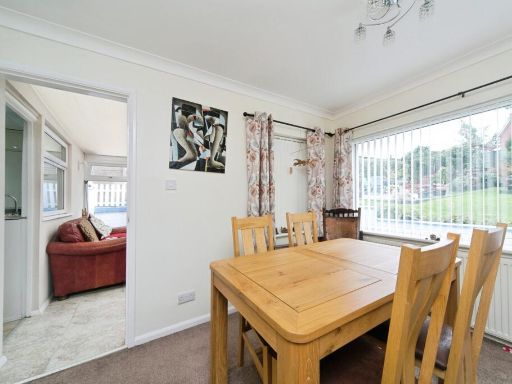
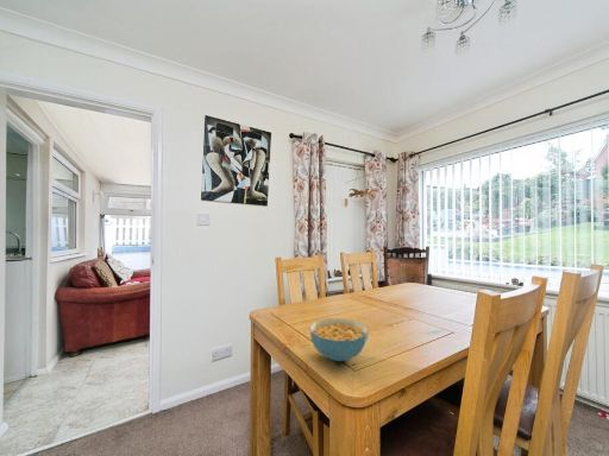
+ cereal bowl [308,317,370,362]
